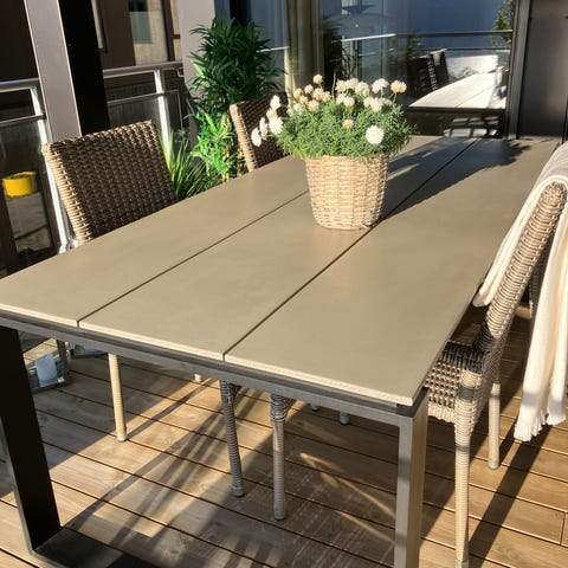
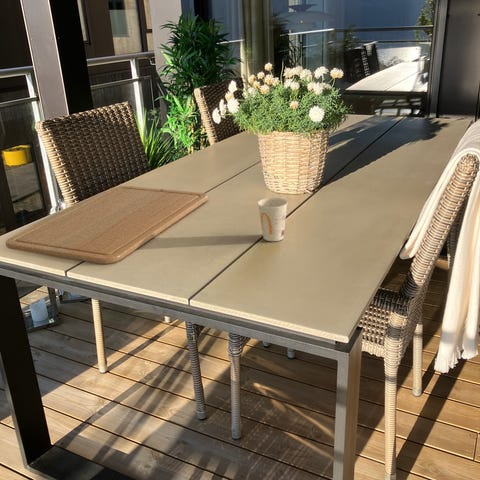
+ cup [257,197,289,242]
+ chopping board [5,185,209,265]
